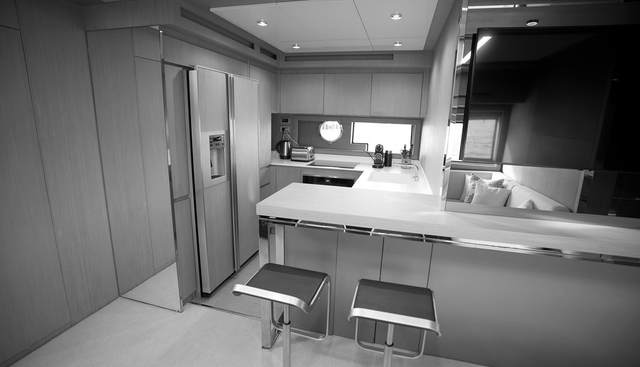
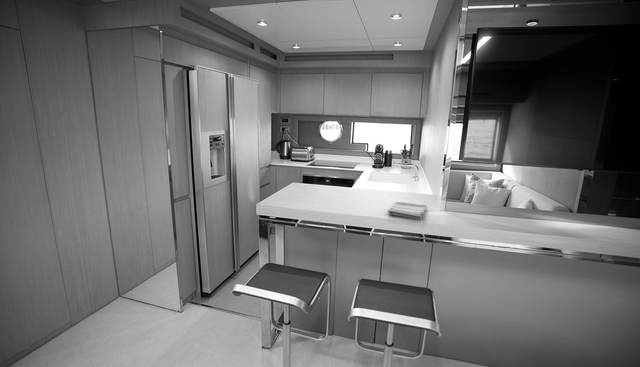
+ dish towel [387,201,428,220]
